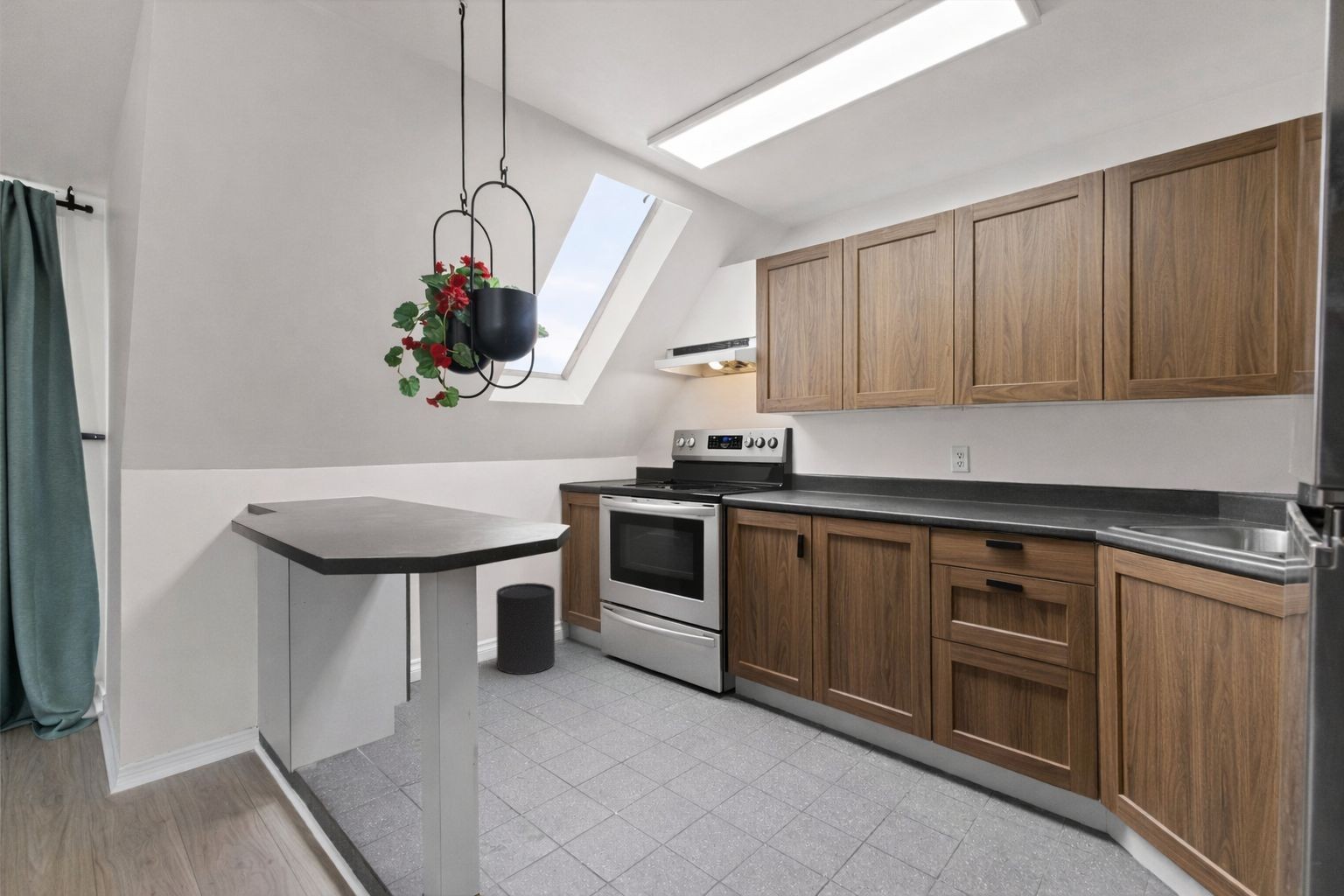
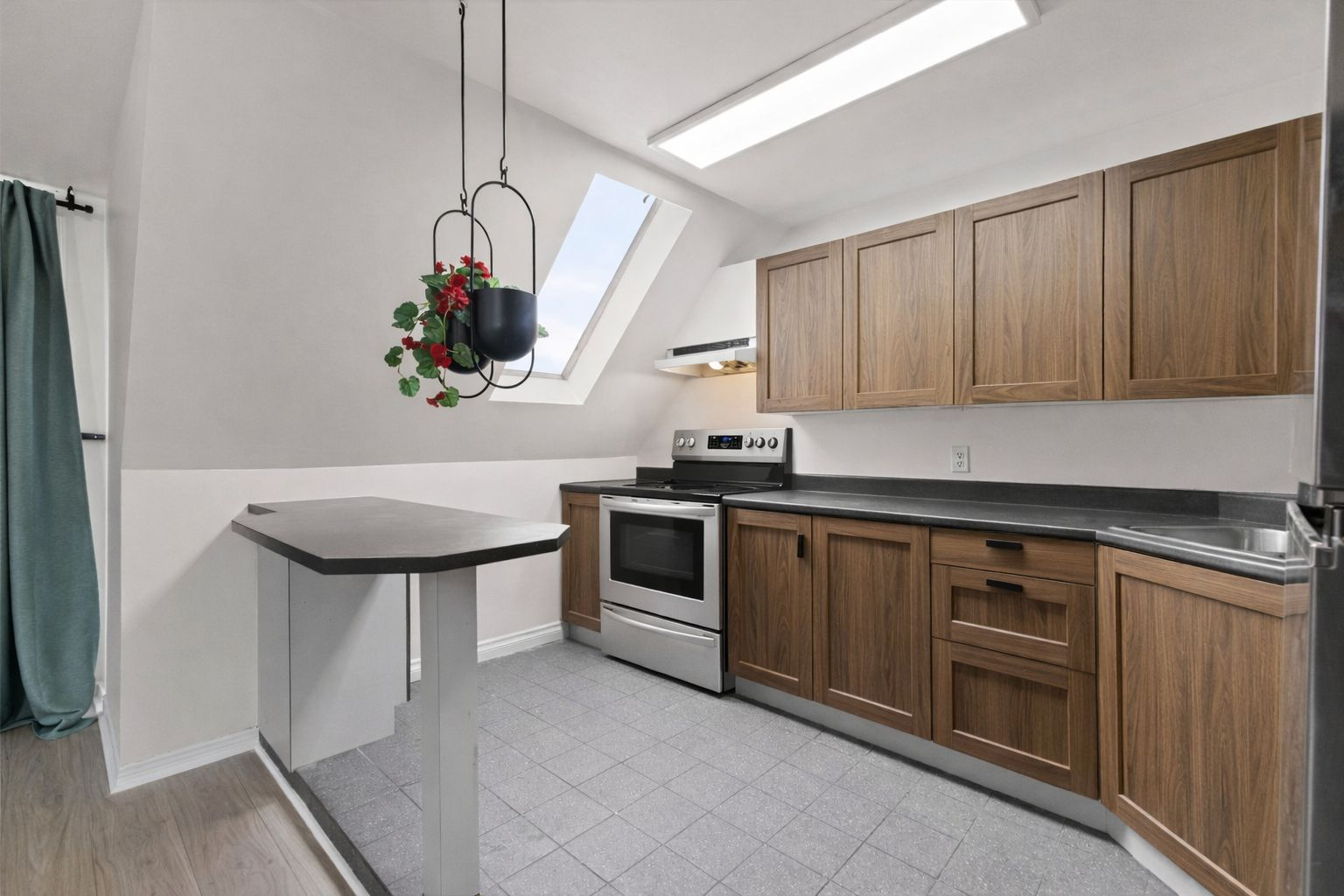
- trash can [495,582,556,676]
